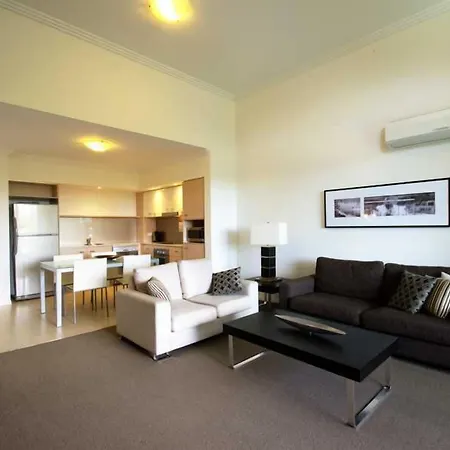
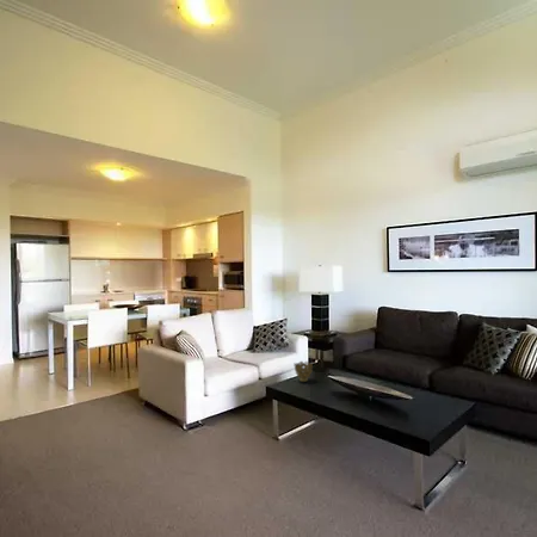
+ decorative bowl [292,360,314,383]
